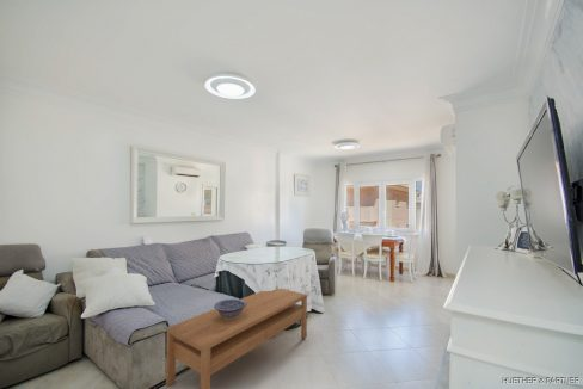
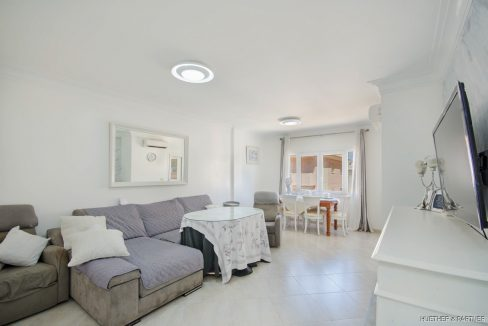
- coffee table [165,288,308,389]
- decorative bowl [214,298,246,320]
